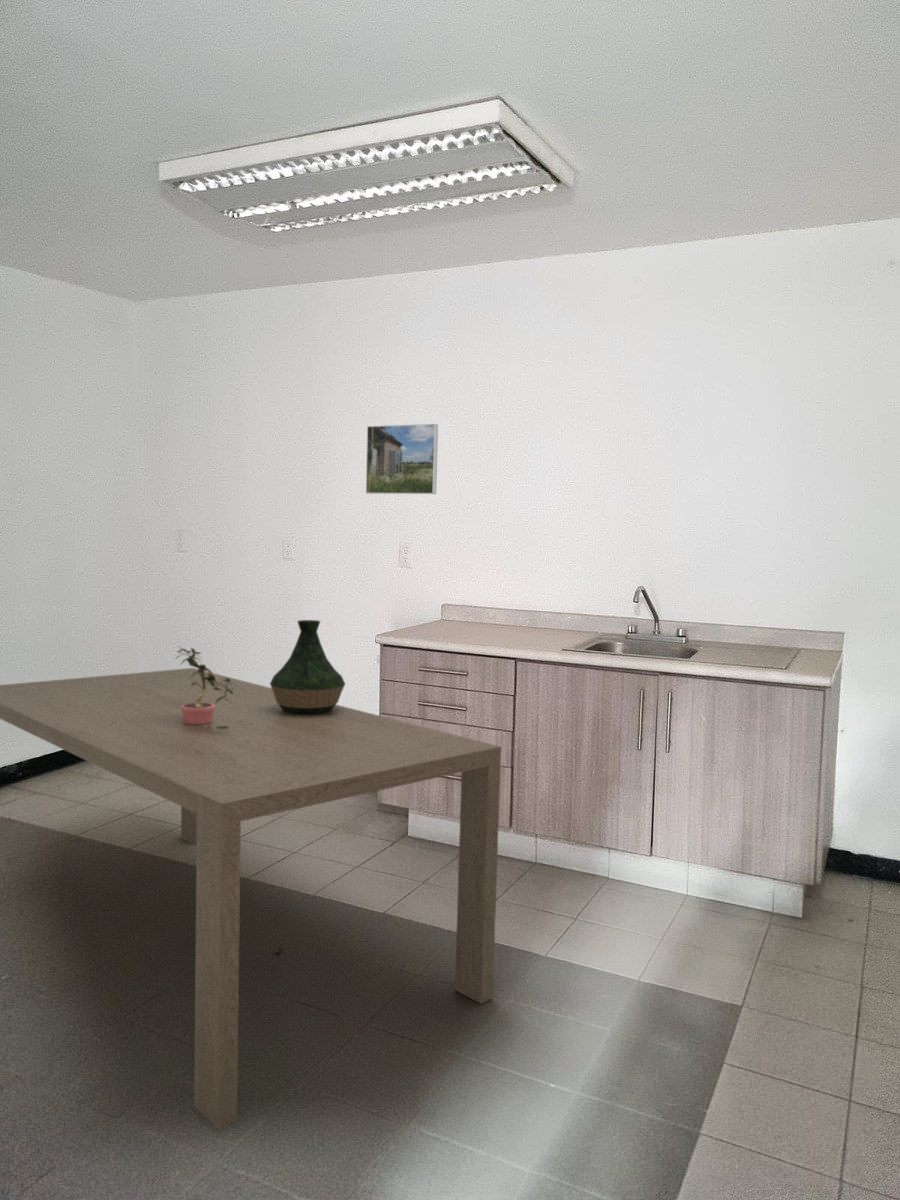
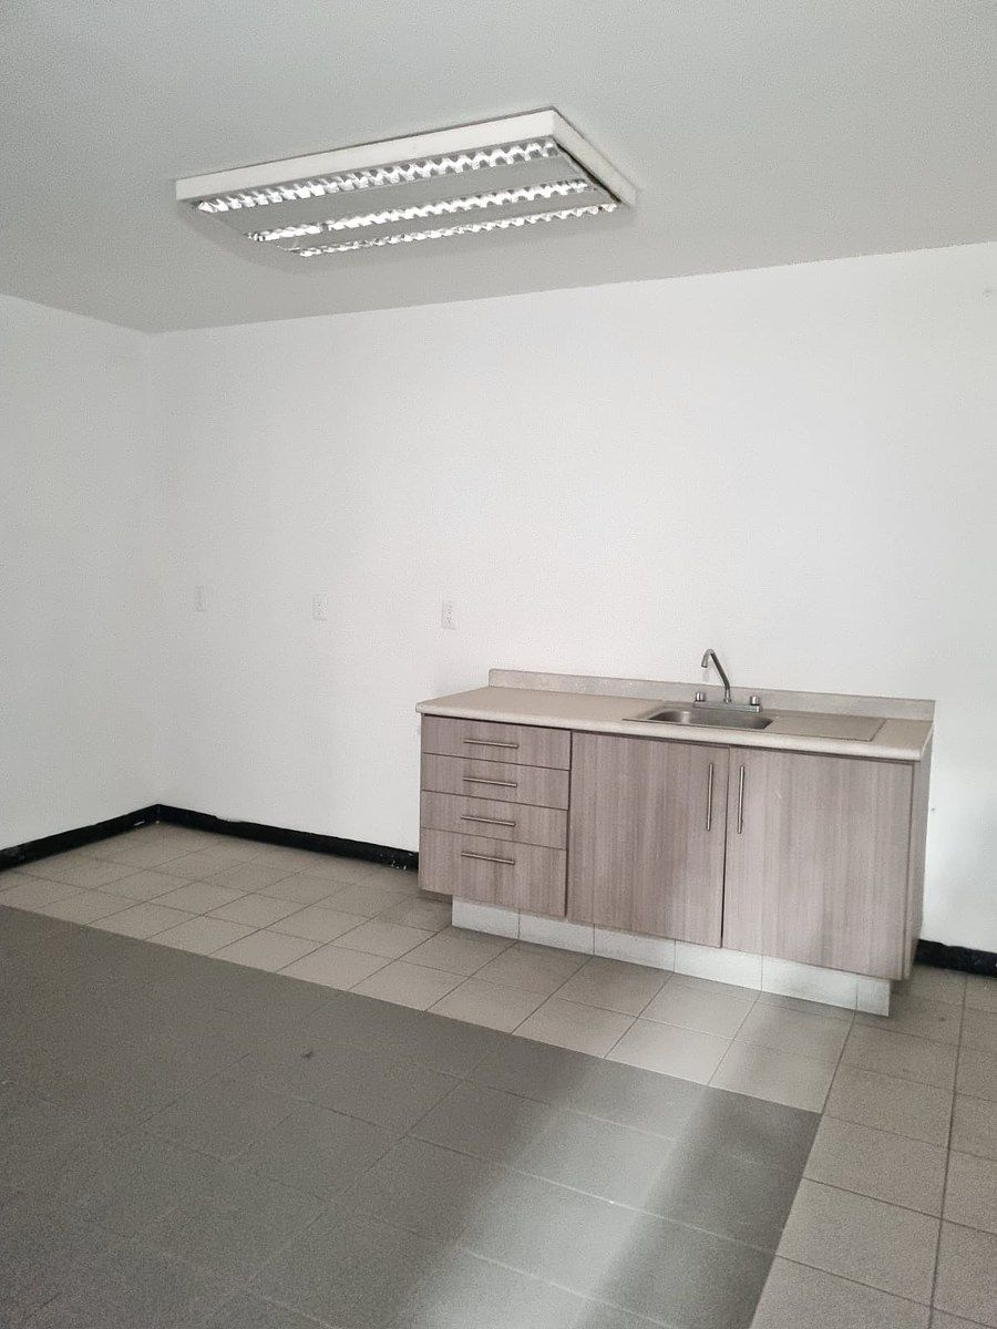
- potted plant [174,645,235,728]
- dining table [0,667,502,1130]
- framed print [365,423,439,495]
- vase [269,619,346,715]
